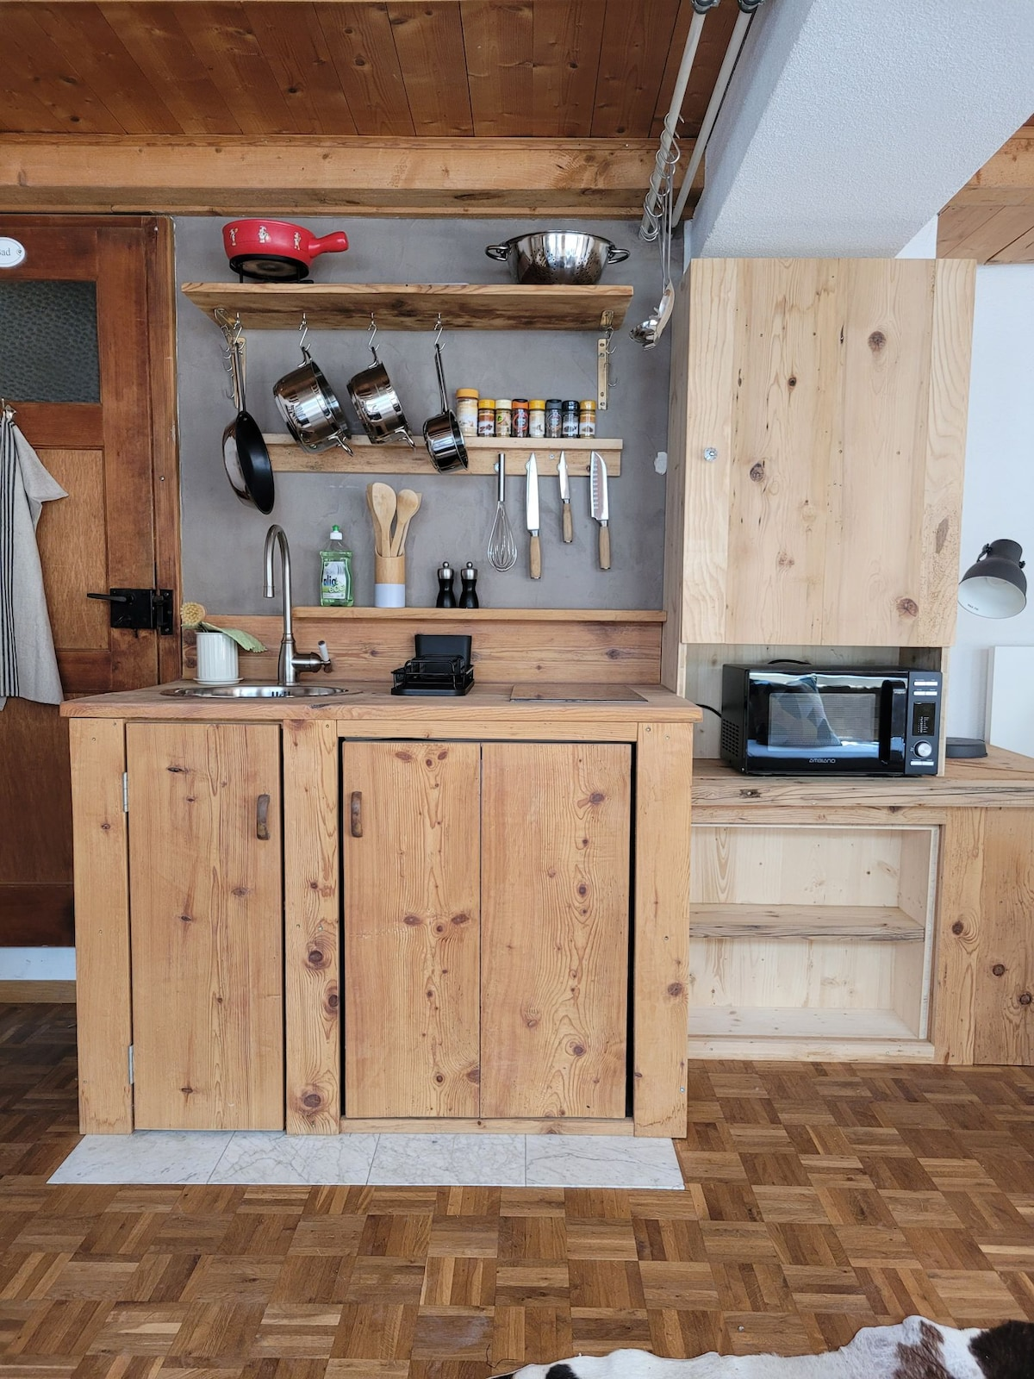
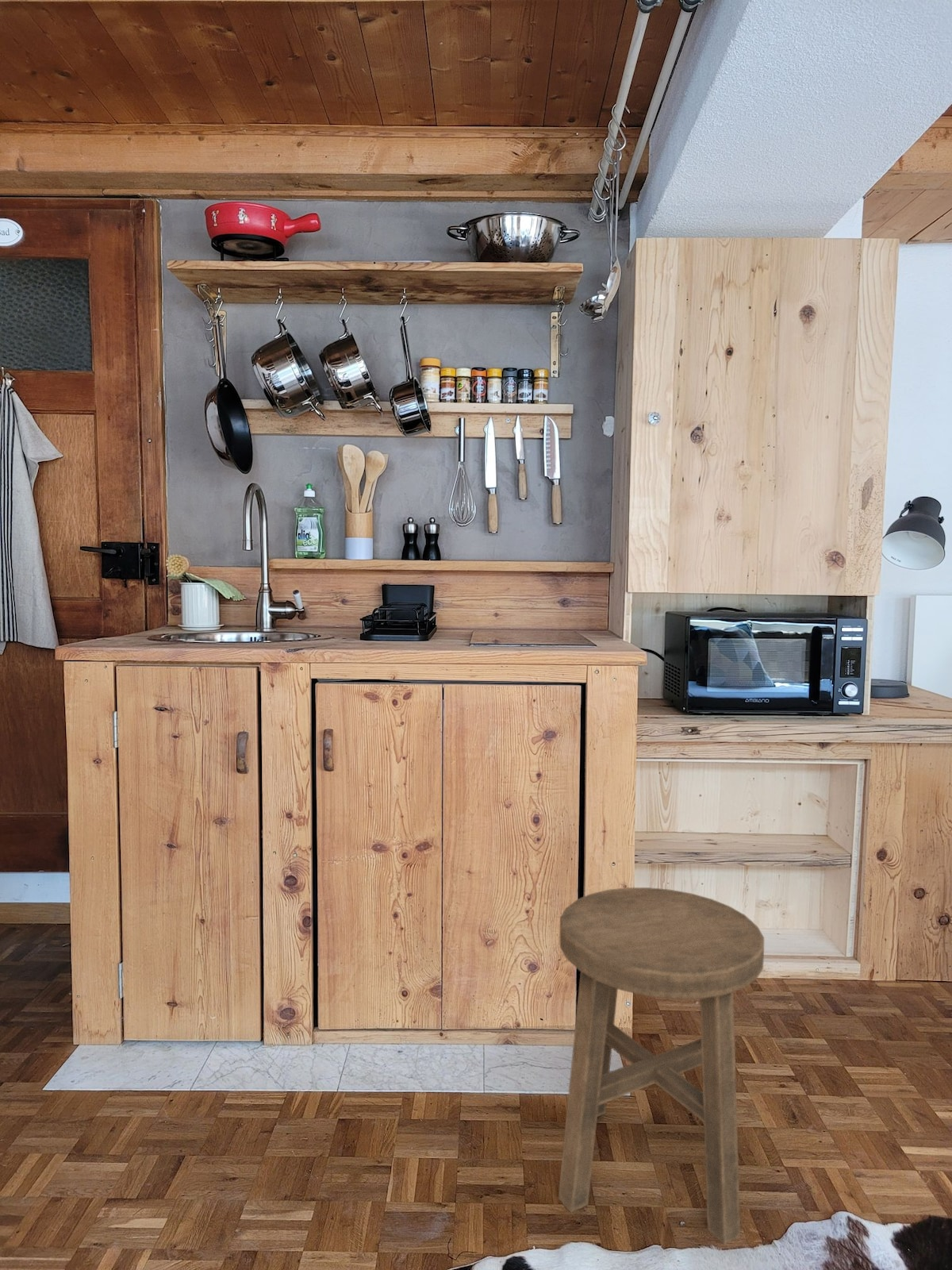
+ stool [558,887,765,1245]
